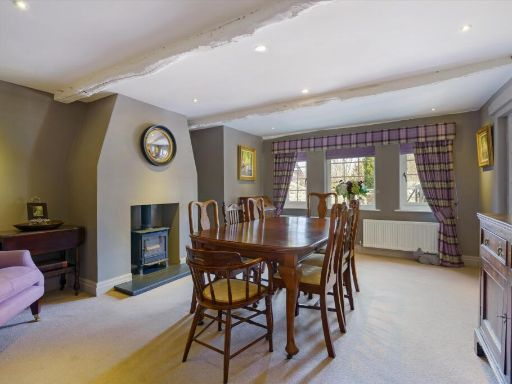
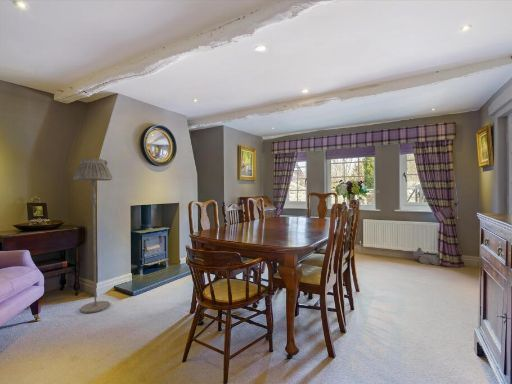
+ floor lamp [73,157,113,314]
